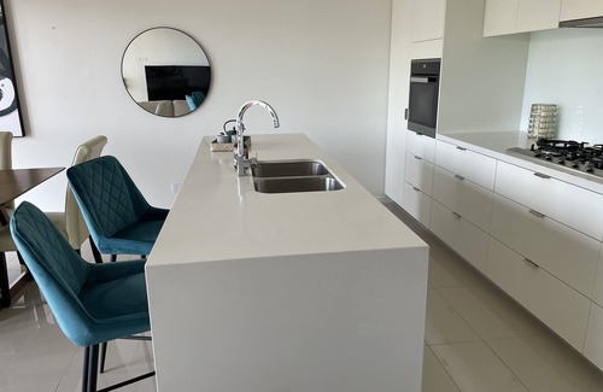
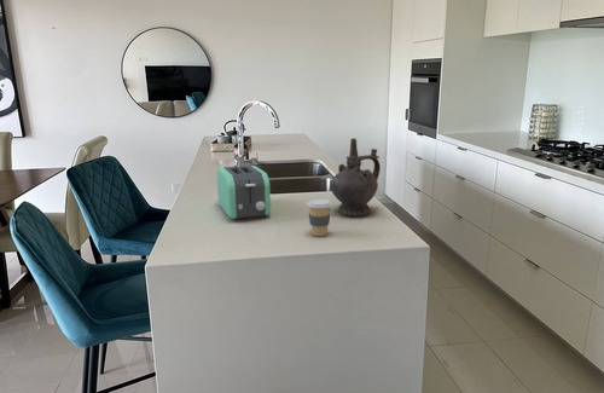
+ toaster [216,164,272,220]
+ coffee cup [306,198,333,237]
+ ceremonial vessel [329,137,382,218]
